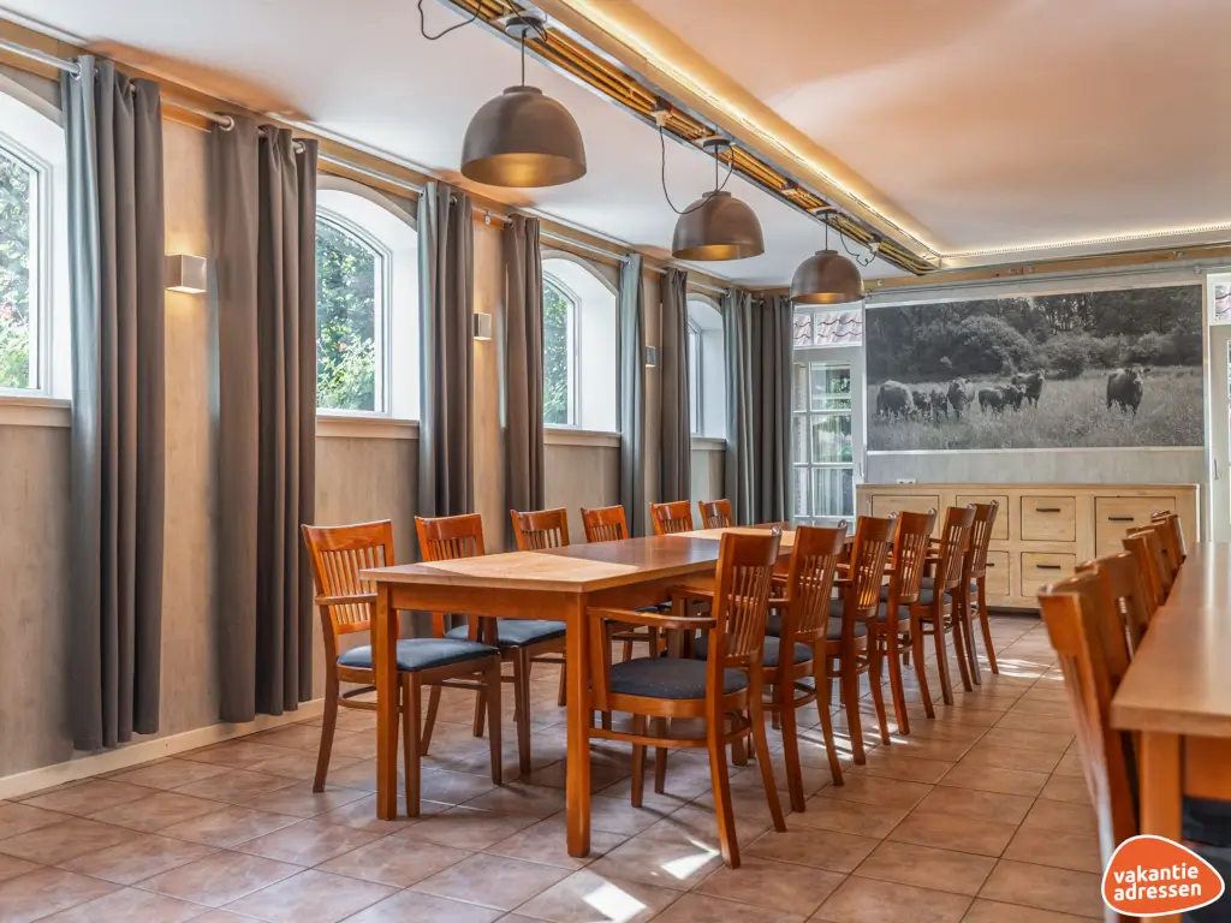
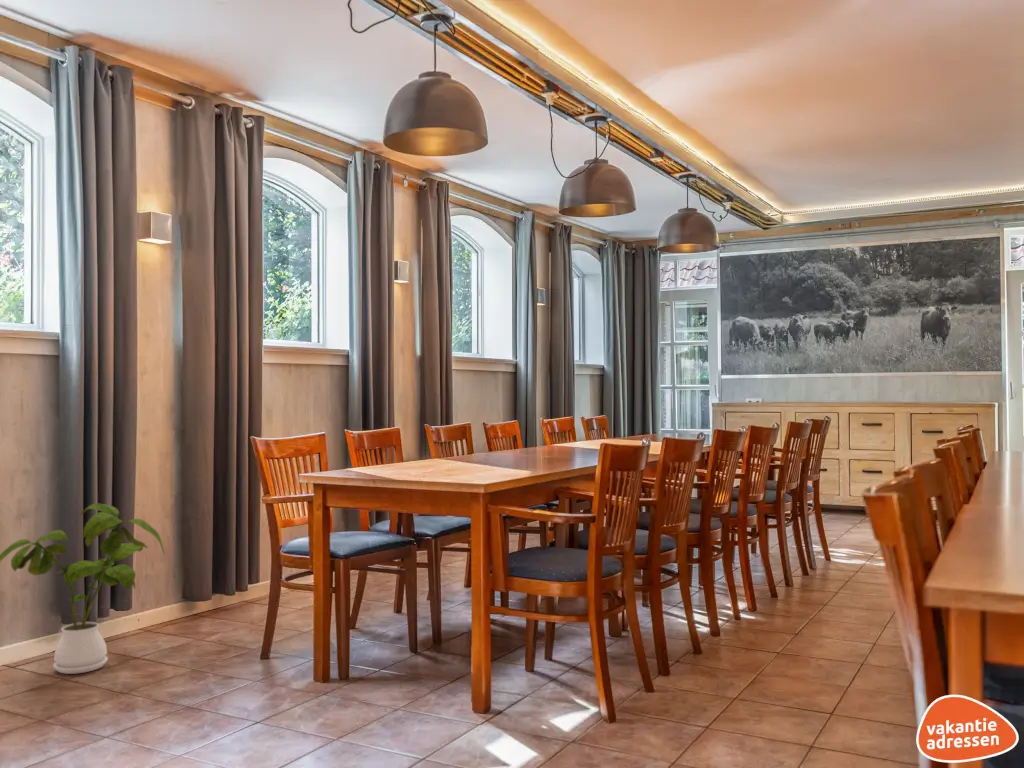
+ house plant [0,503,166,675]
